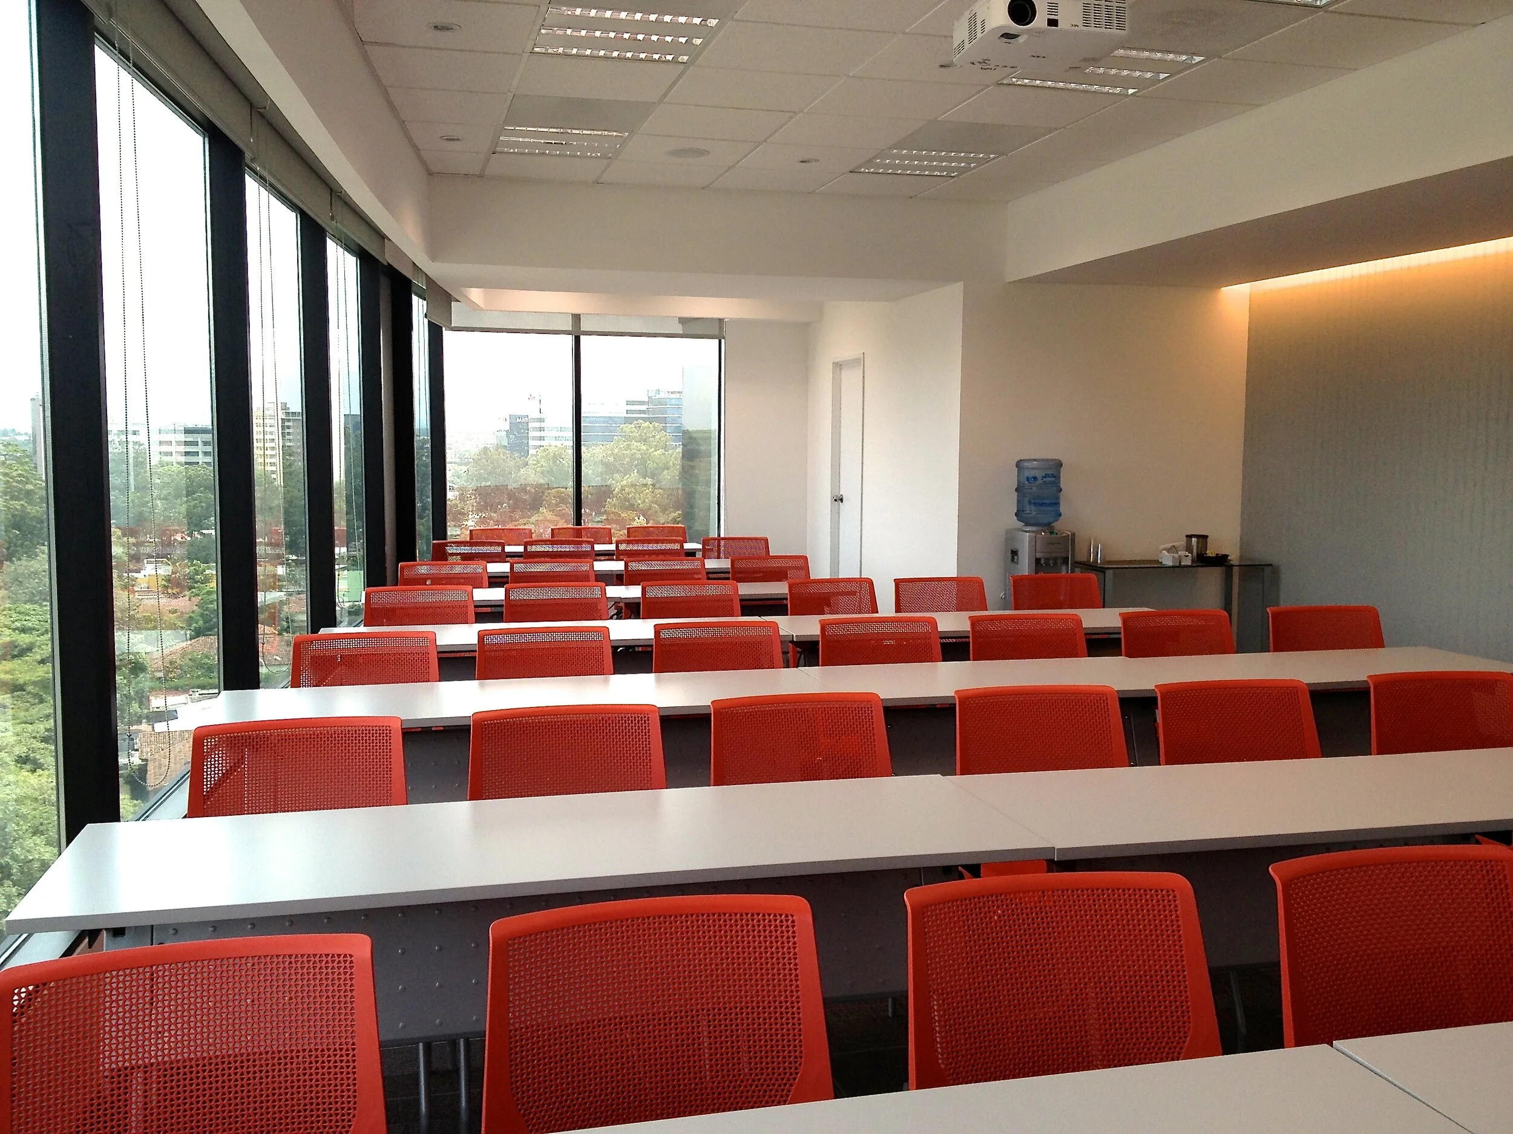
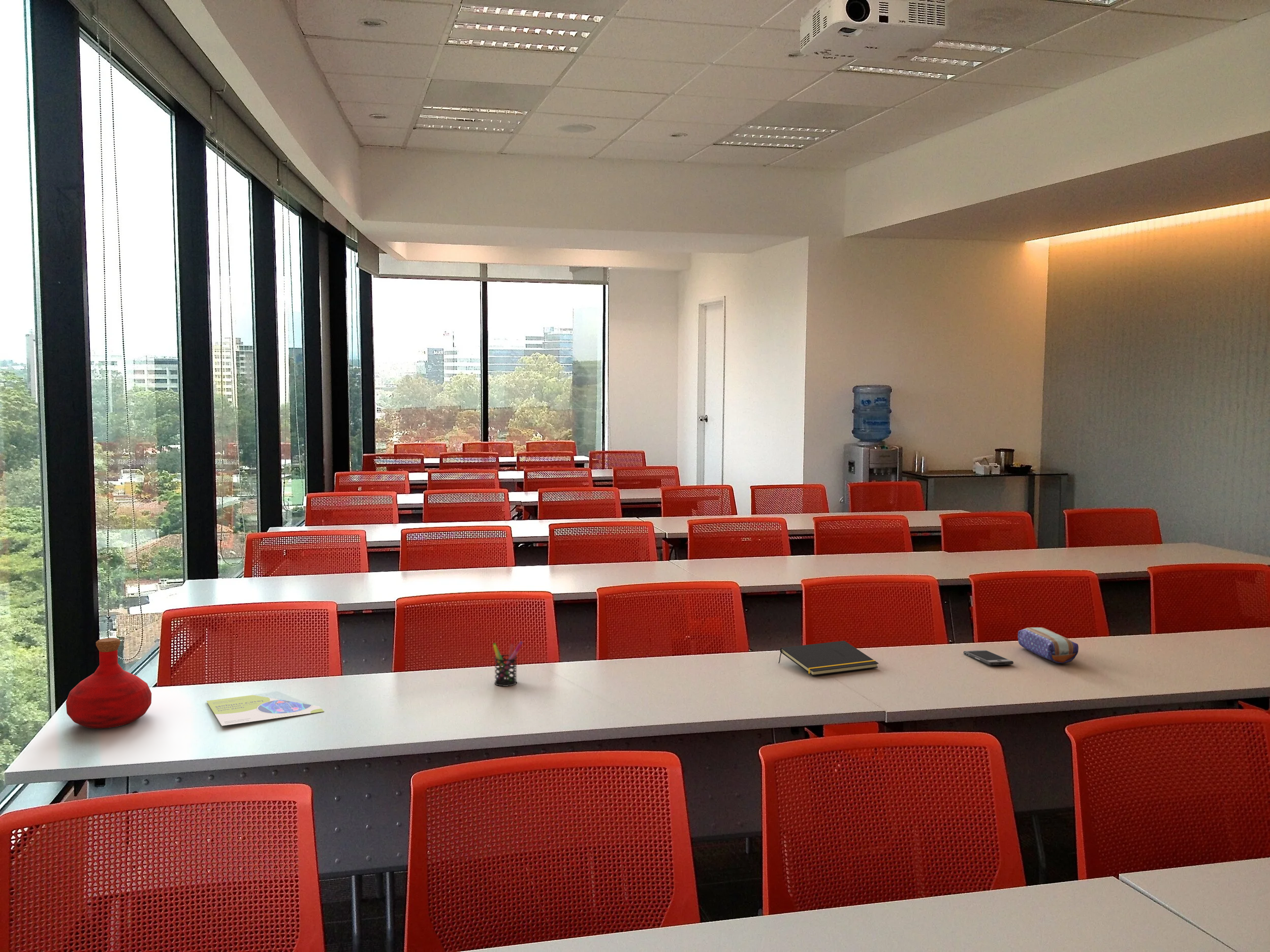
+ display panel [206,695,325,726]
+ bottle [66,637,152,729]
+ pencil case [1018,627,1079,664]
+ pen holder [492,636,523,687]
+ notepad [778,640,879,676]
+ smartphone [963,649,1014,666]
